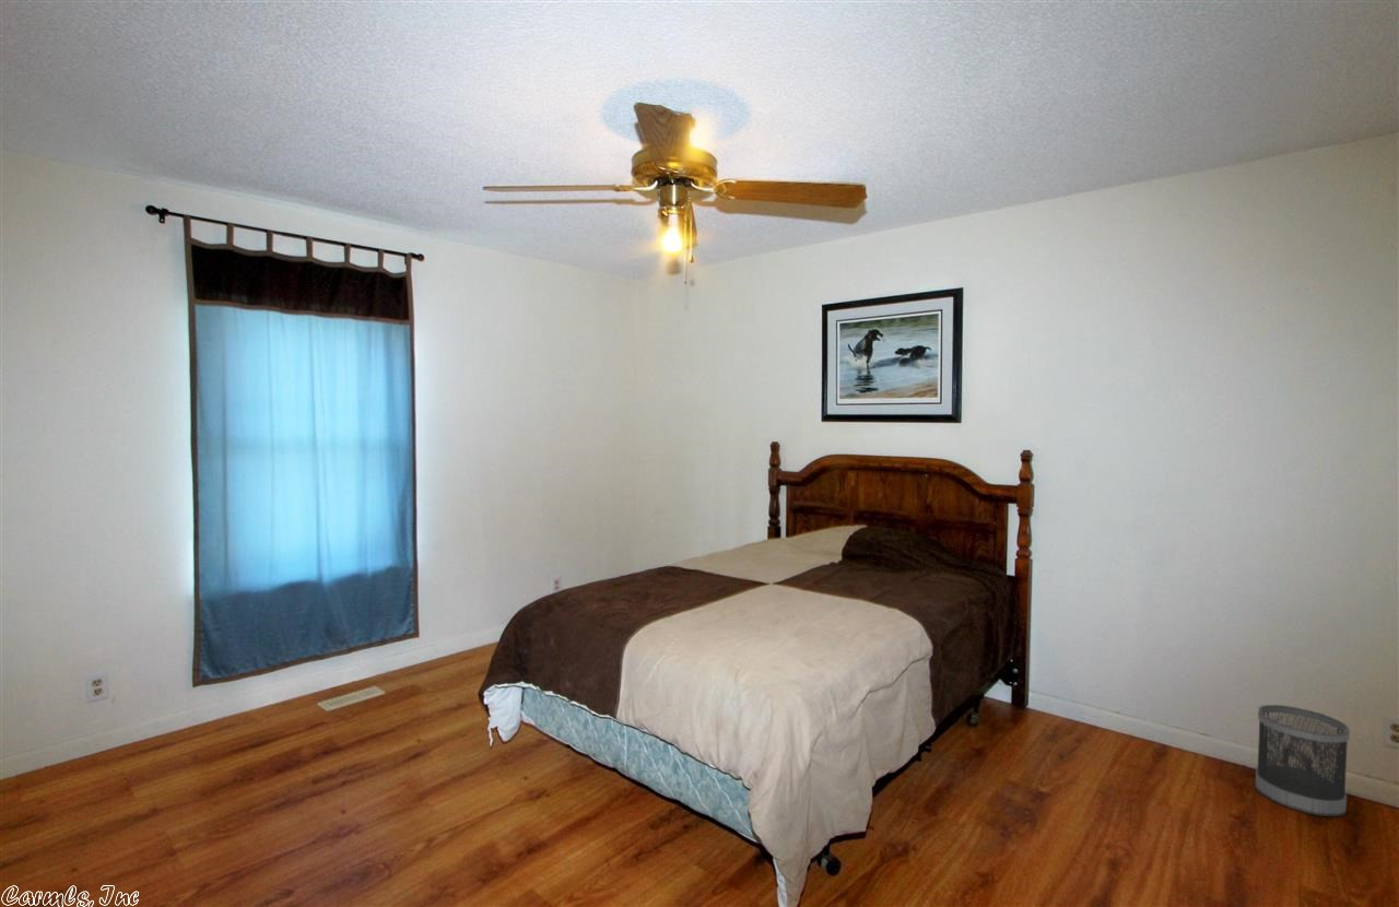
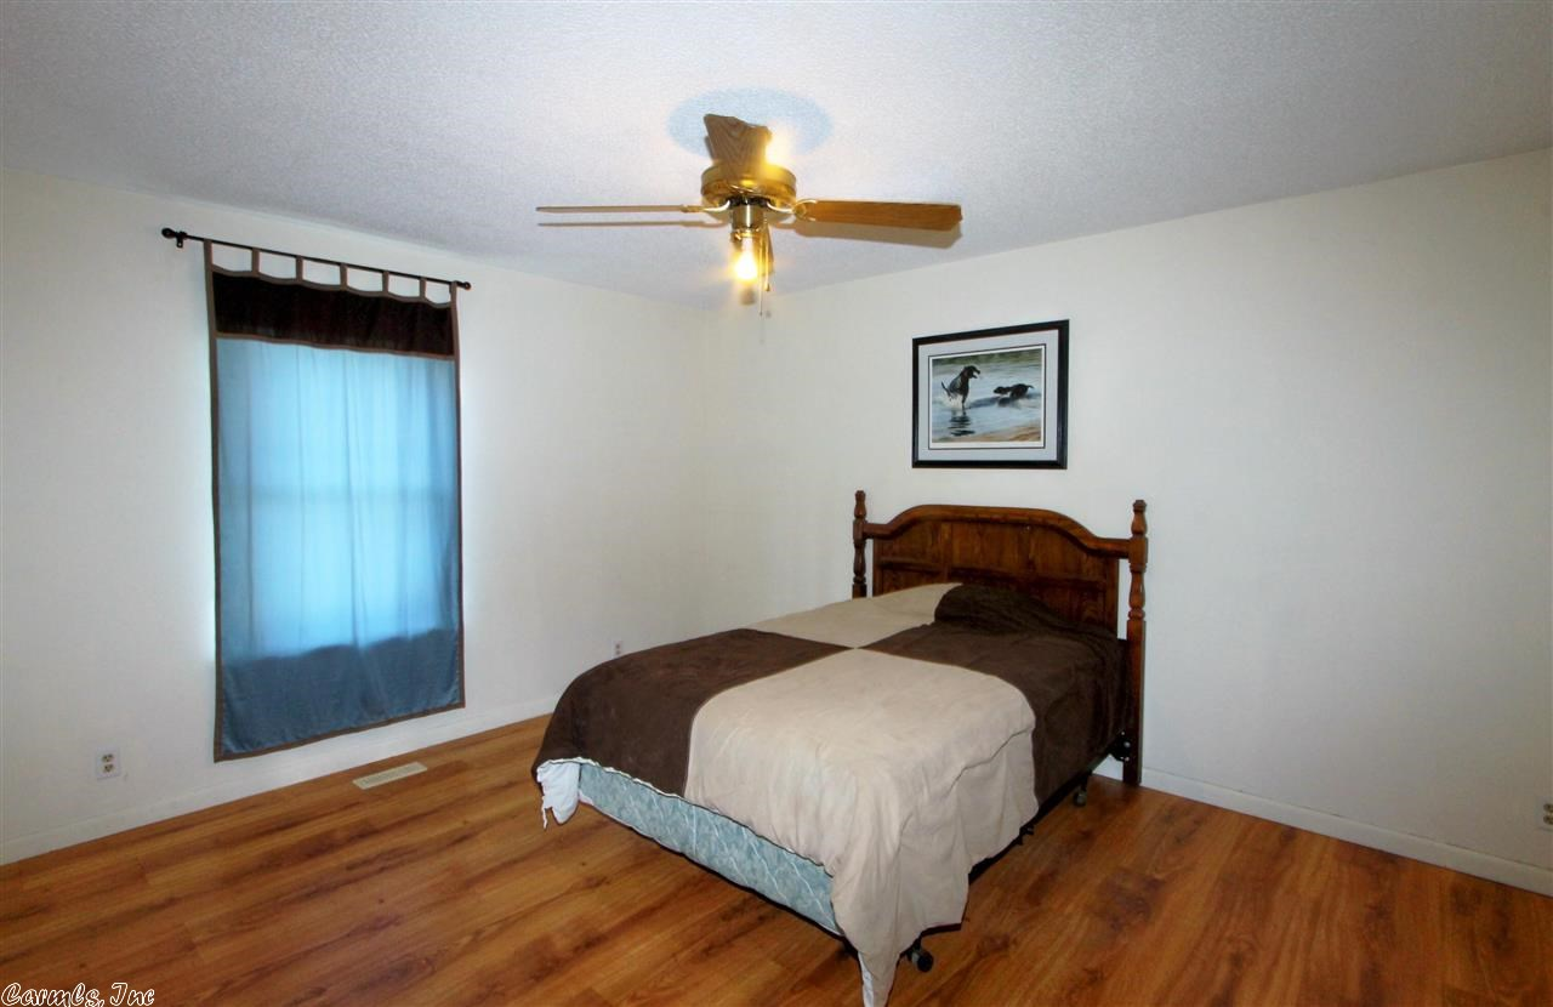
- wastebasket [1254,704,1351,817]
